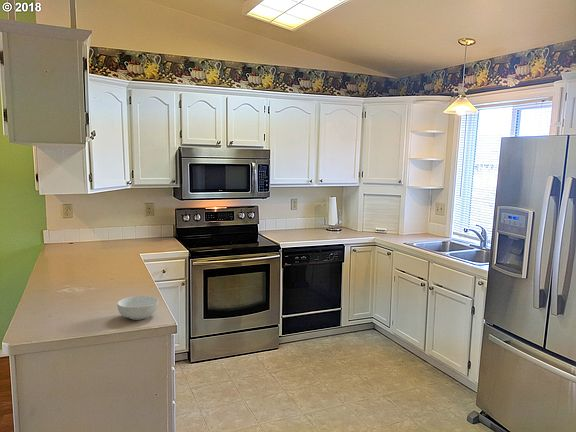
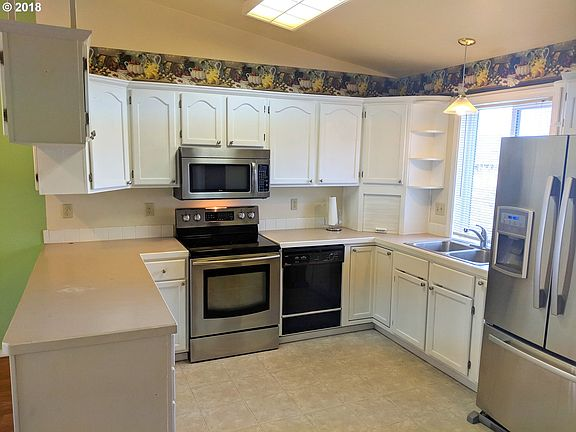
- cereal bowl [116,295,159,321]
